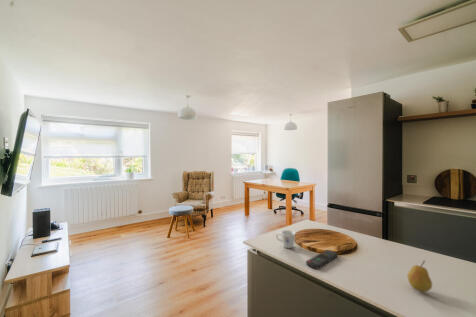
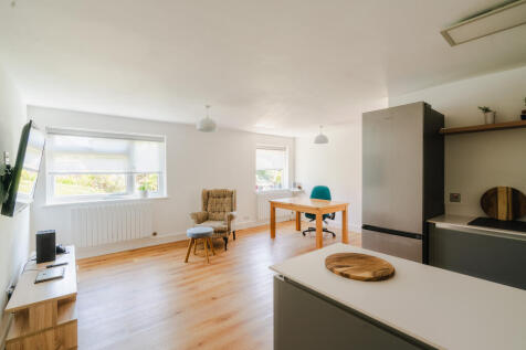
- remote control [305,249,339,270]
- mug [275,229,296,249]
- fruit [406,259,433,293]
